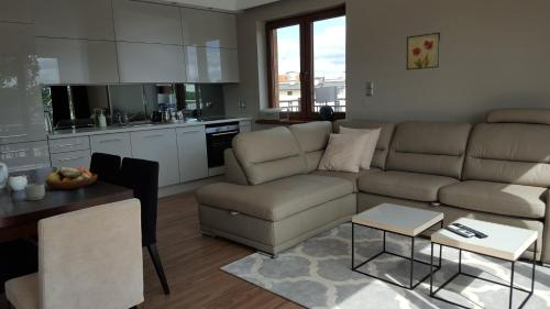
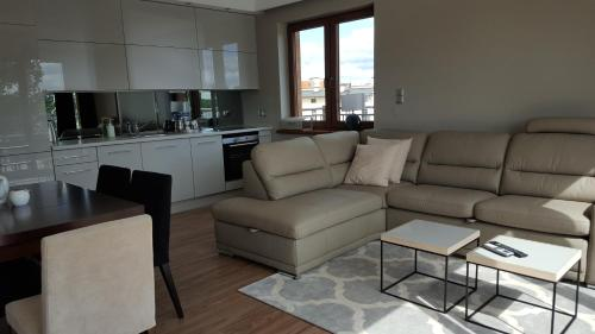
- fruit bowl [44,166,98,190]
- wall art [406,31,441,71]
- mug [23,181,46,201]
